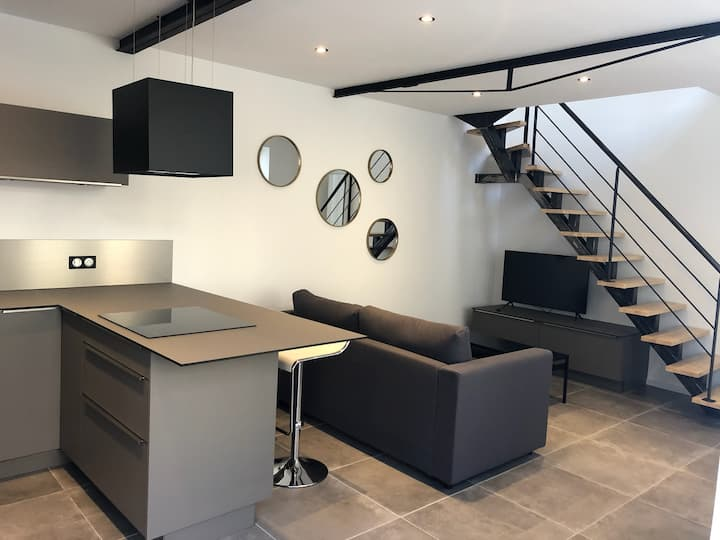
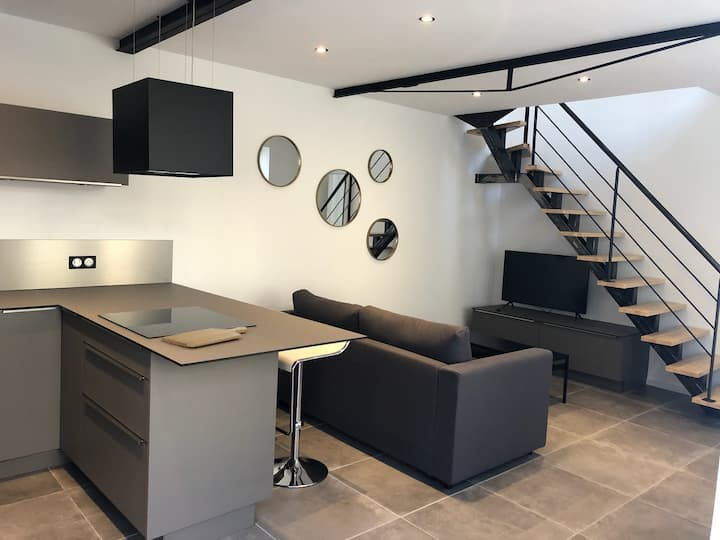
+ chopping board [161,326,248,348]
